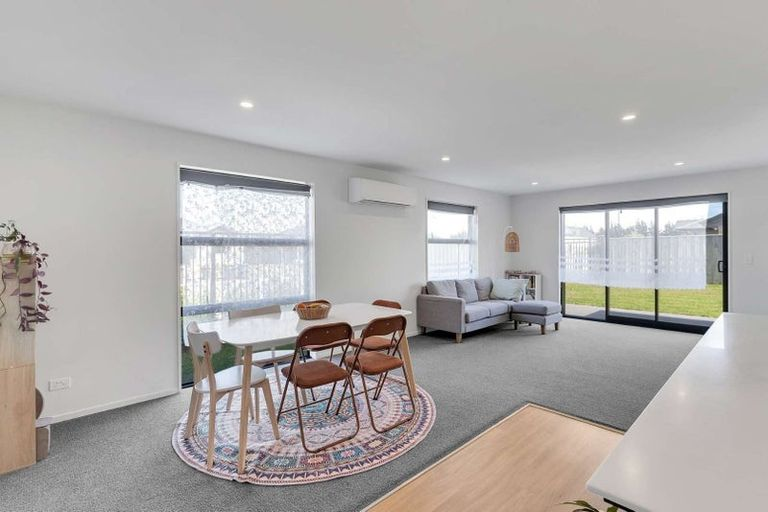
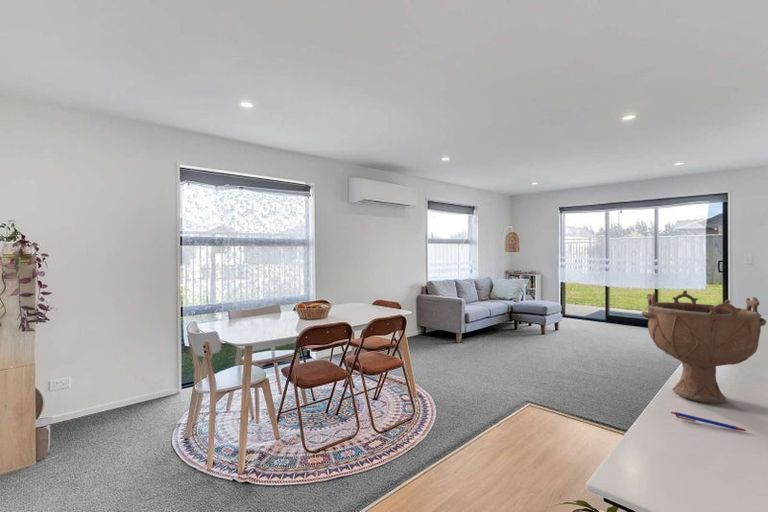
+ decorative bowl [641,289,767,404]
+ pen [670,411,748,432]
